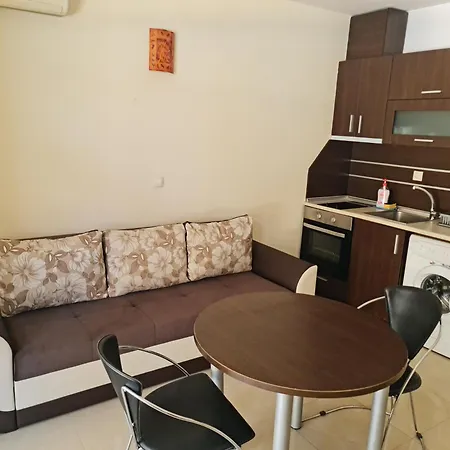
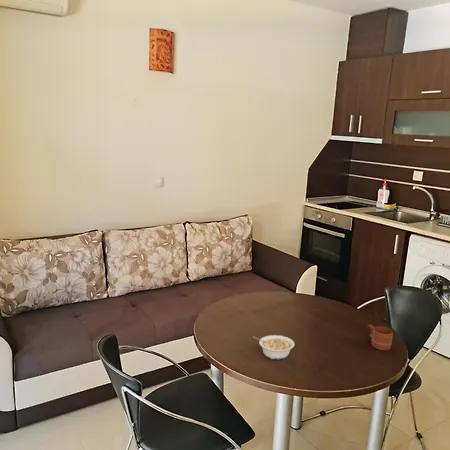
+ legume [252,334,295,360]
+ mug [366,324,394,351]
